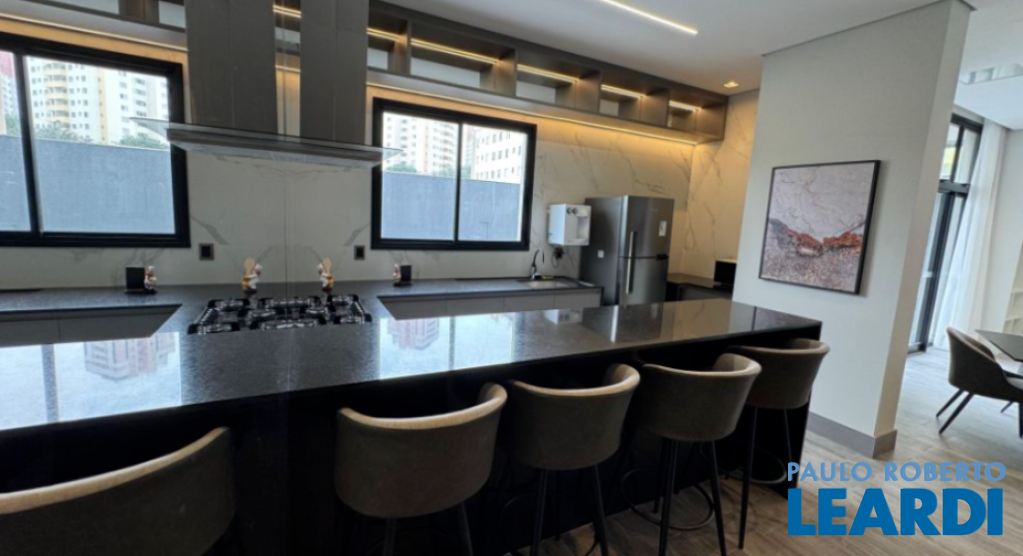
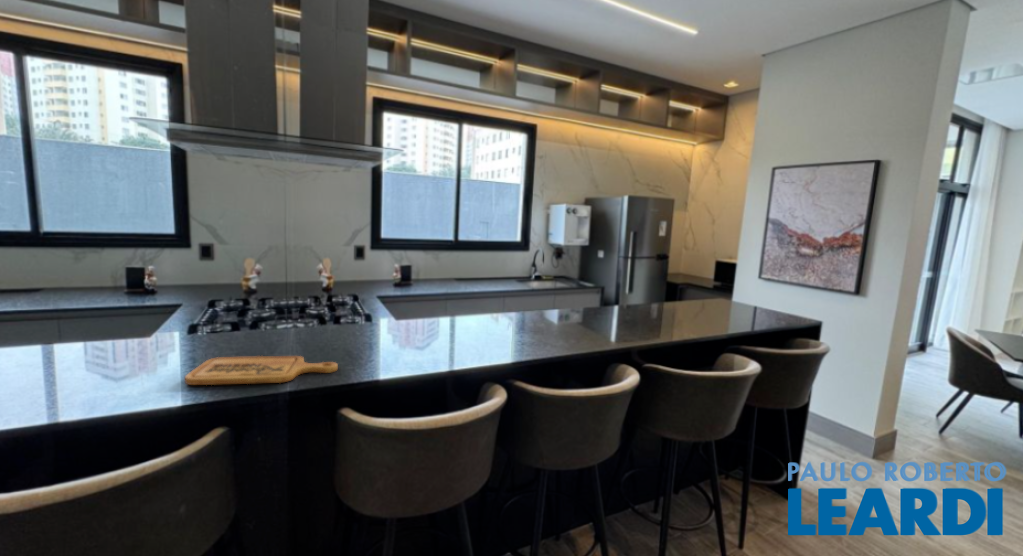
+ cutting board [184,355,339,386]
